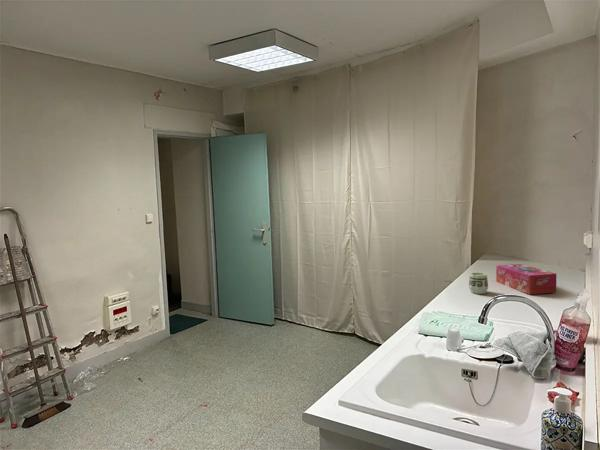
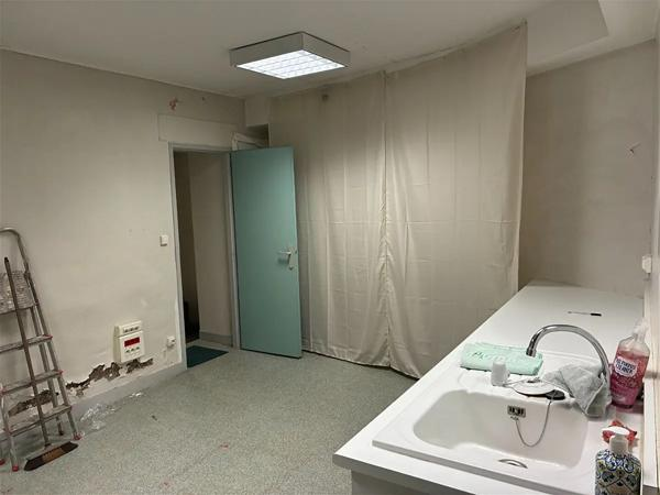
- tissue box [495,263,557,295]
- cup [468,271,489,295]
